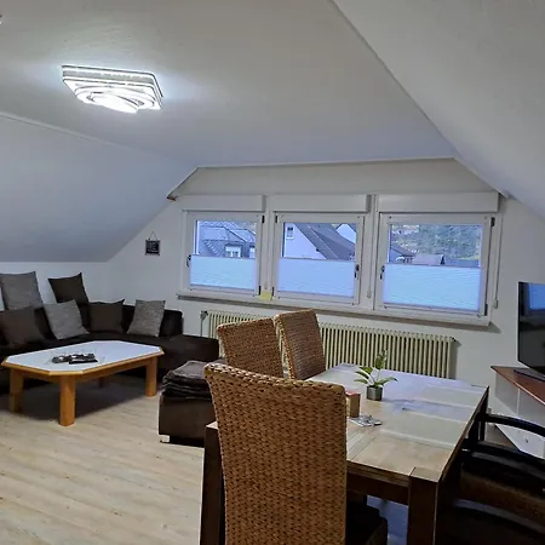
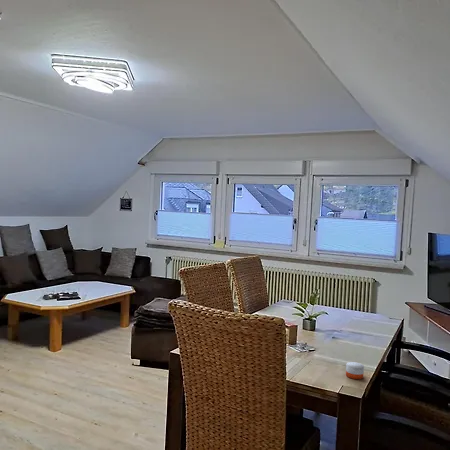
+ candle [345,357,365,380]
